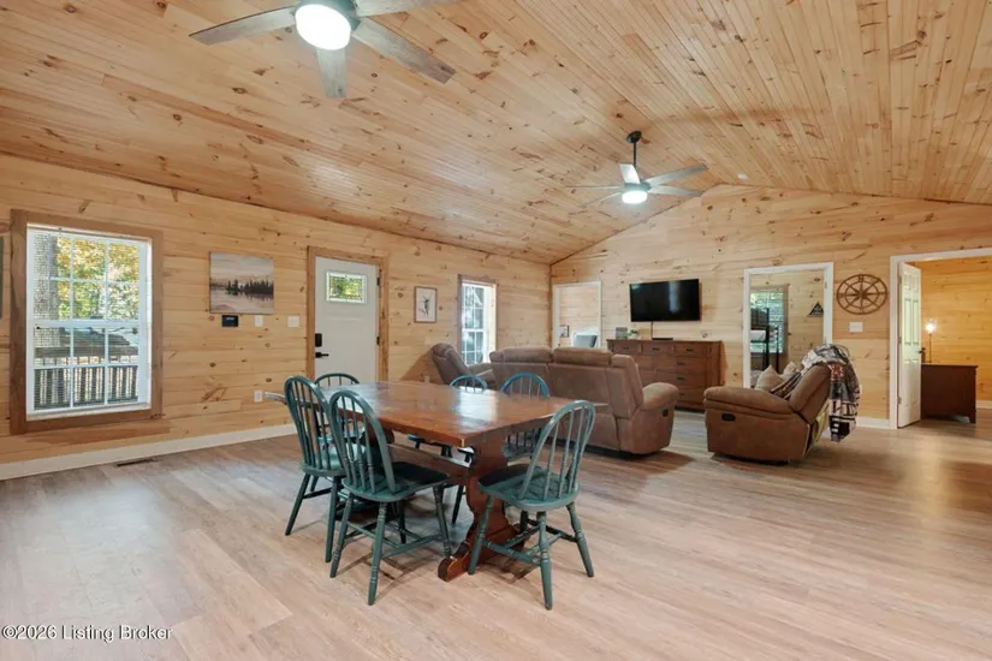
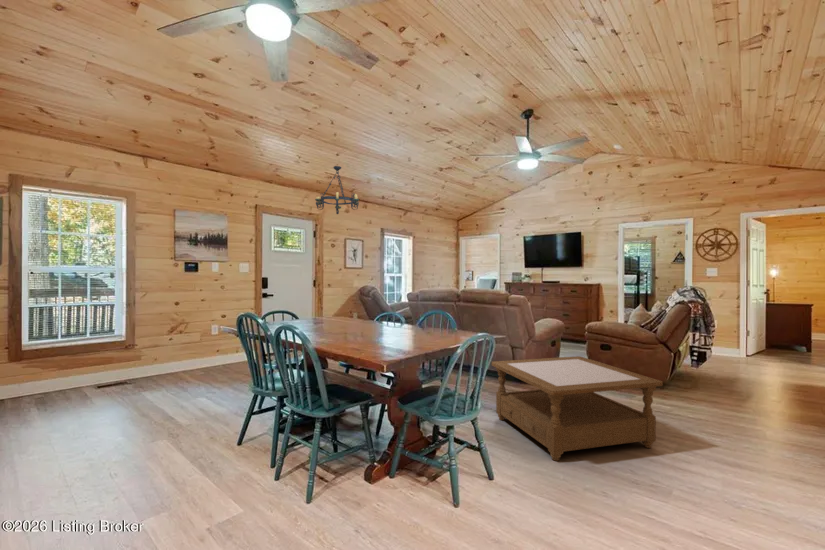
+ chandelier [314,165,360,215]
+ coffee table [491,355,664,462]
